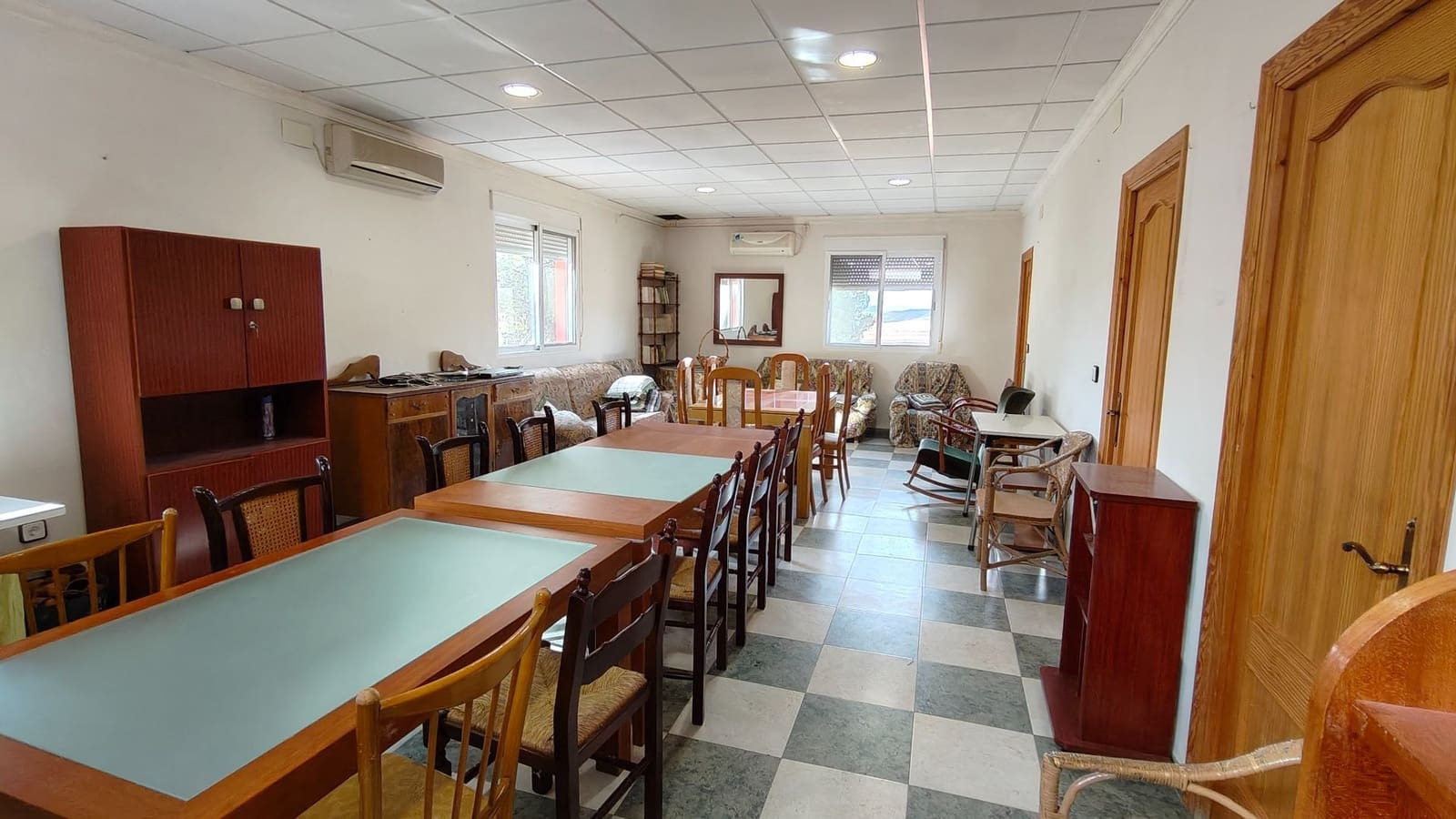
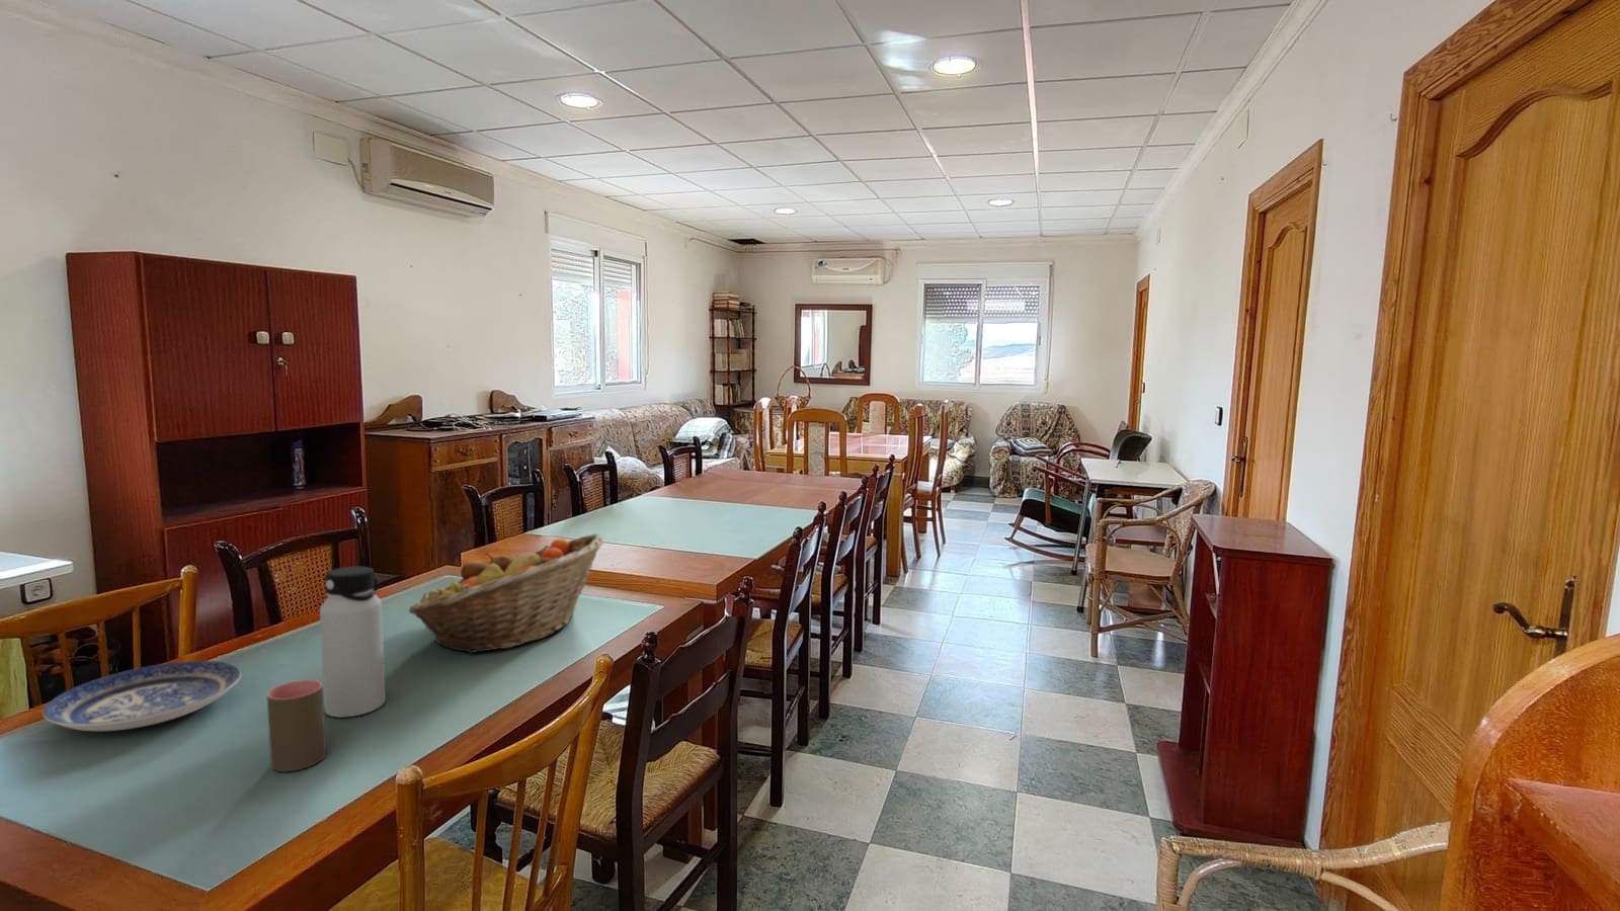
+ plate [41,660,243,732]
+ water bottle [319,566,387,719]
+ fruit basket [408,534,604,655]
+ cup [266,680,327,772]
